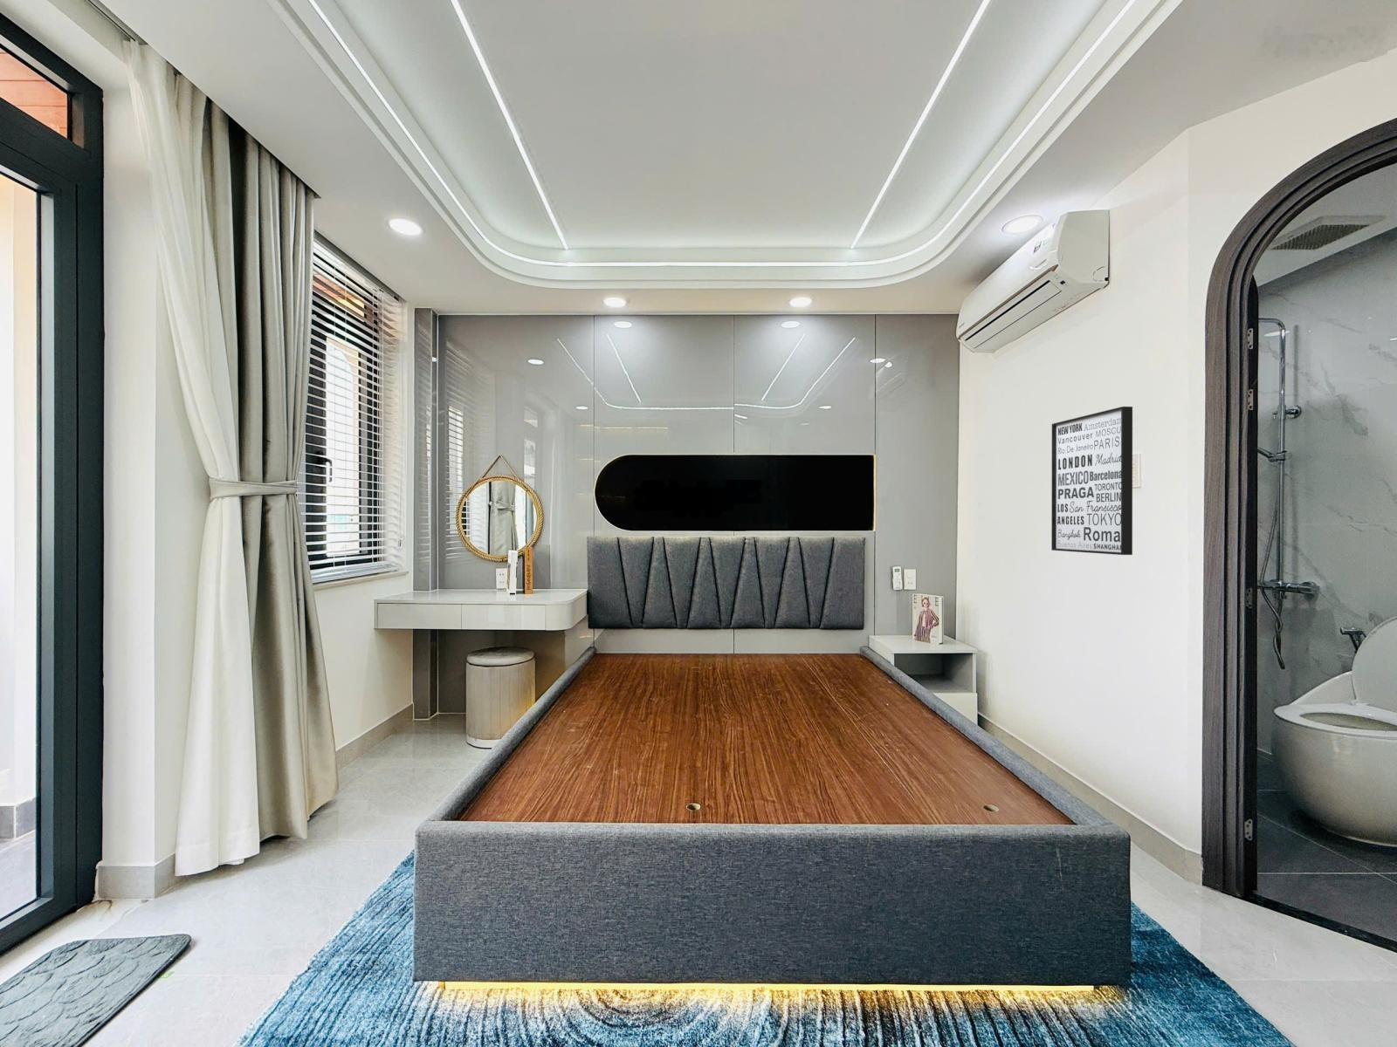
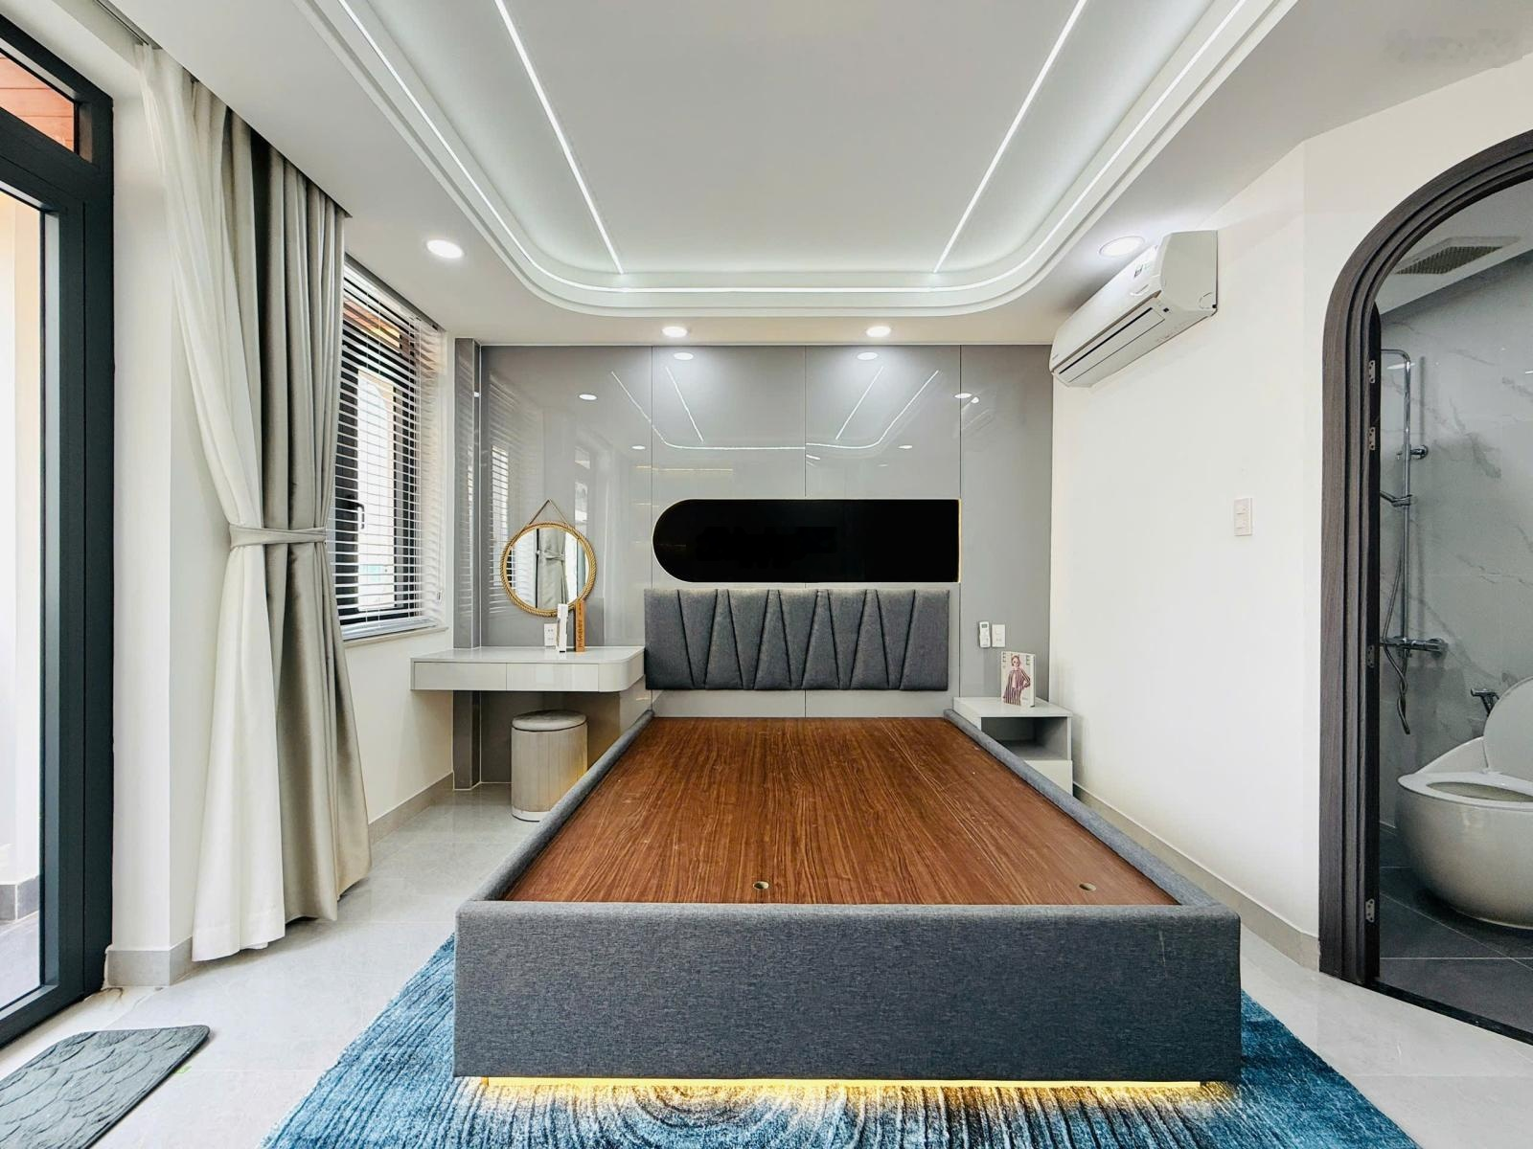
- wall art [1050,406,1133,555]
